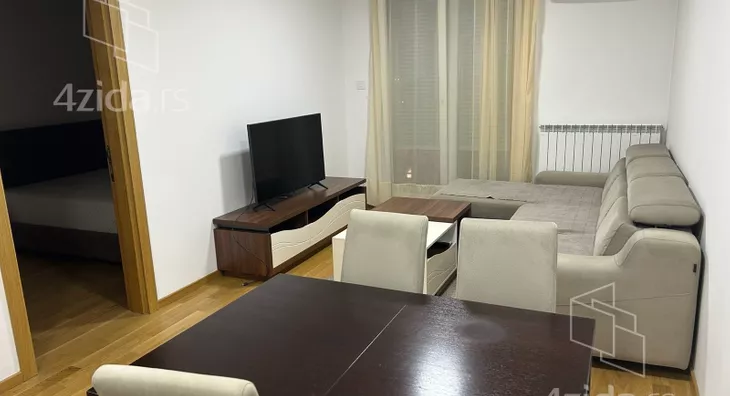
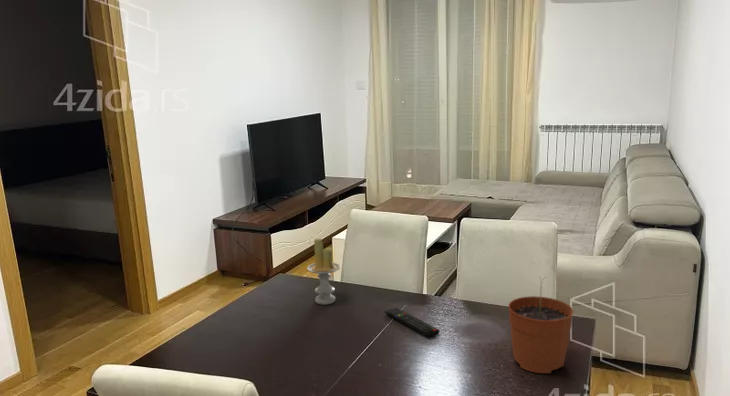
+ remote control [384,307,441,338]
+ candle [306,238,341,305]
+ plant pot [507,275,574,374]
